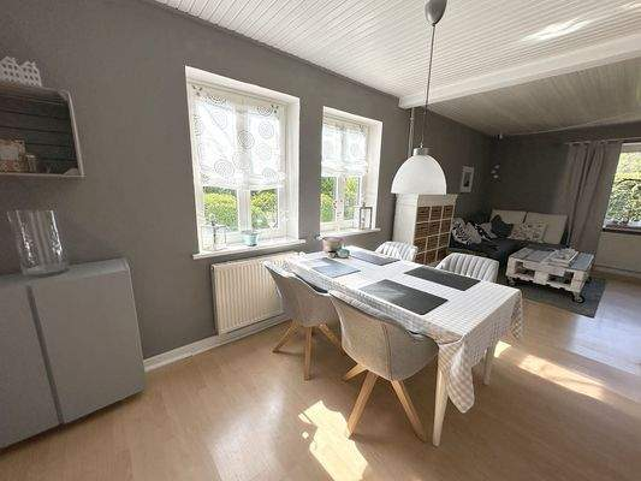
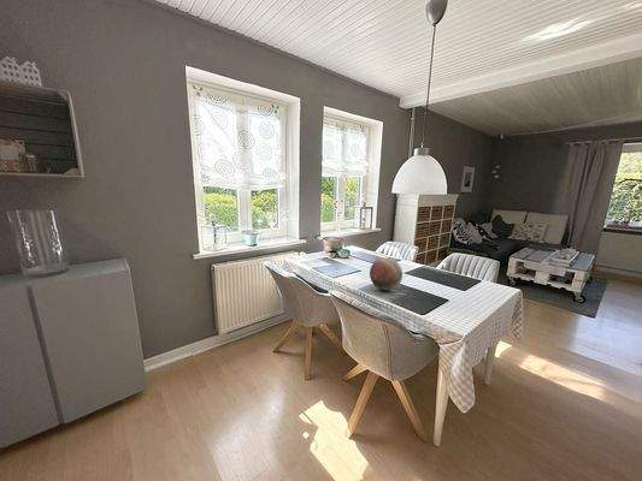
+ decorative orb [369,256,404,291]
